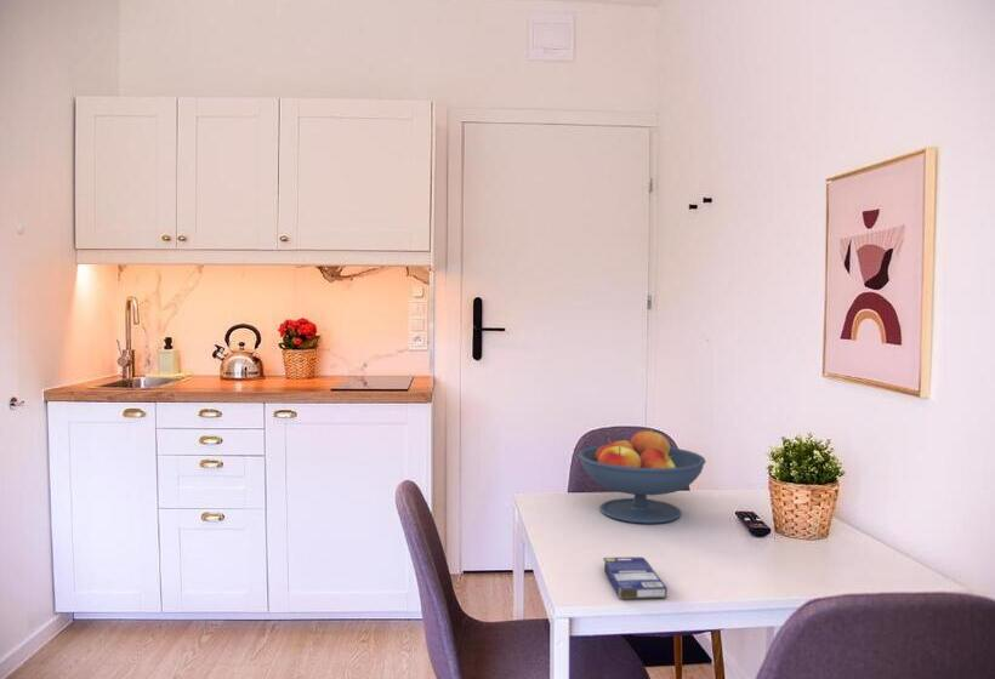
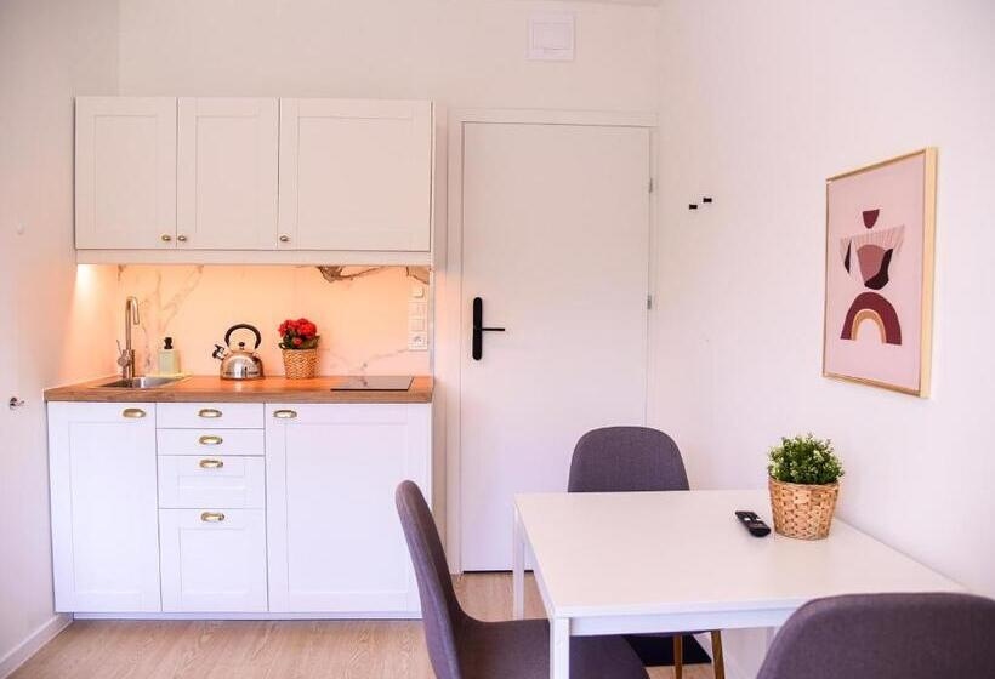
- fruit bowl [578,428,707,525]
- small box [602,557,669,600]
